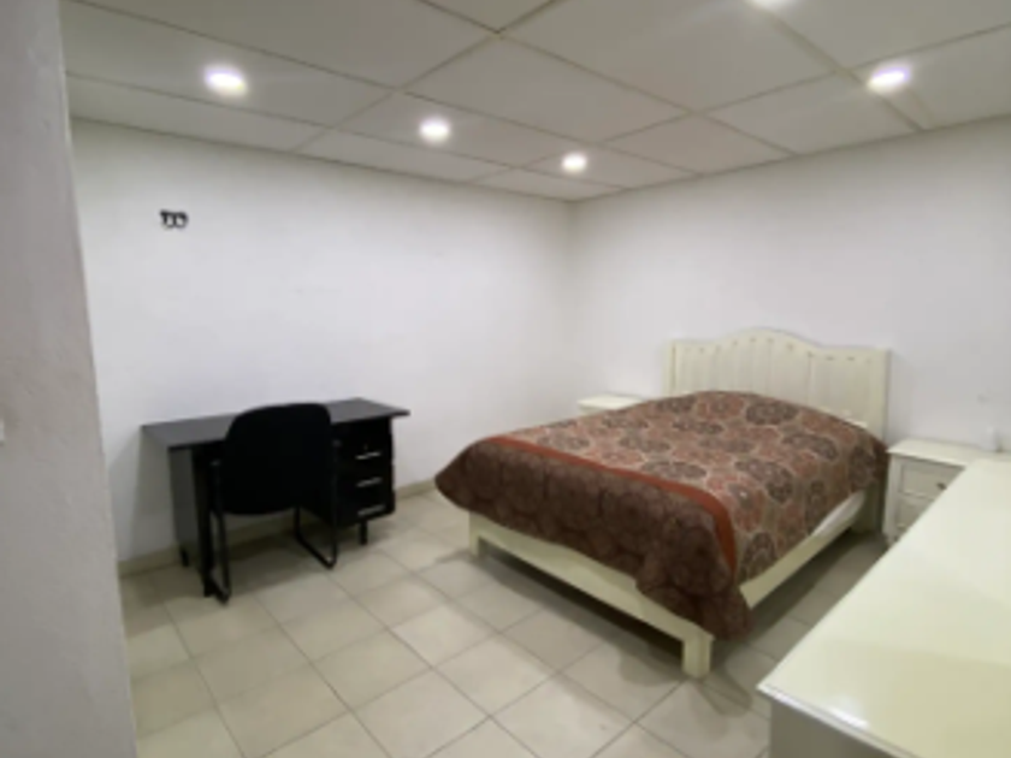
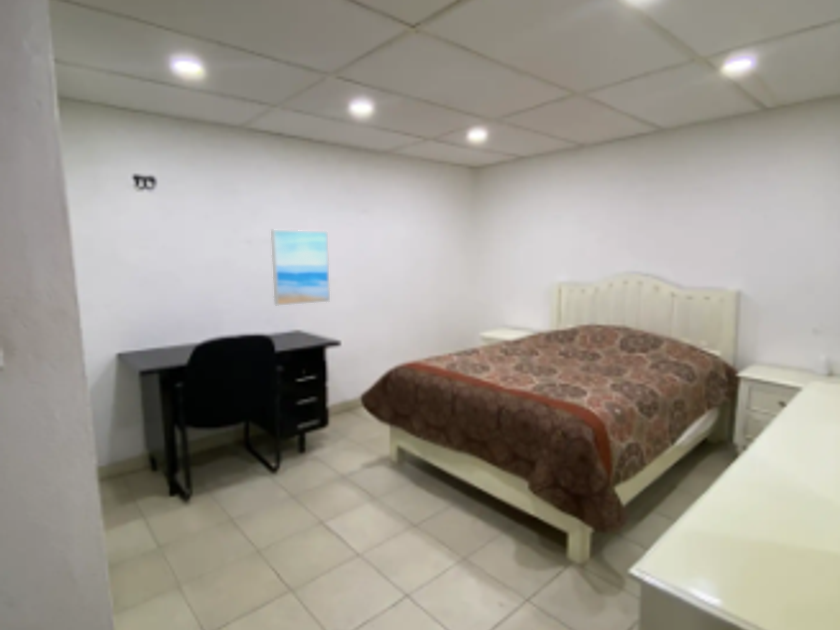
+ wall art [270,229,331,306]
